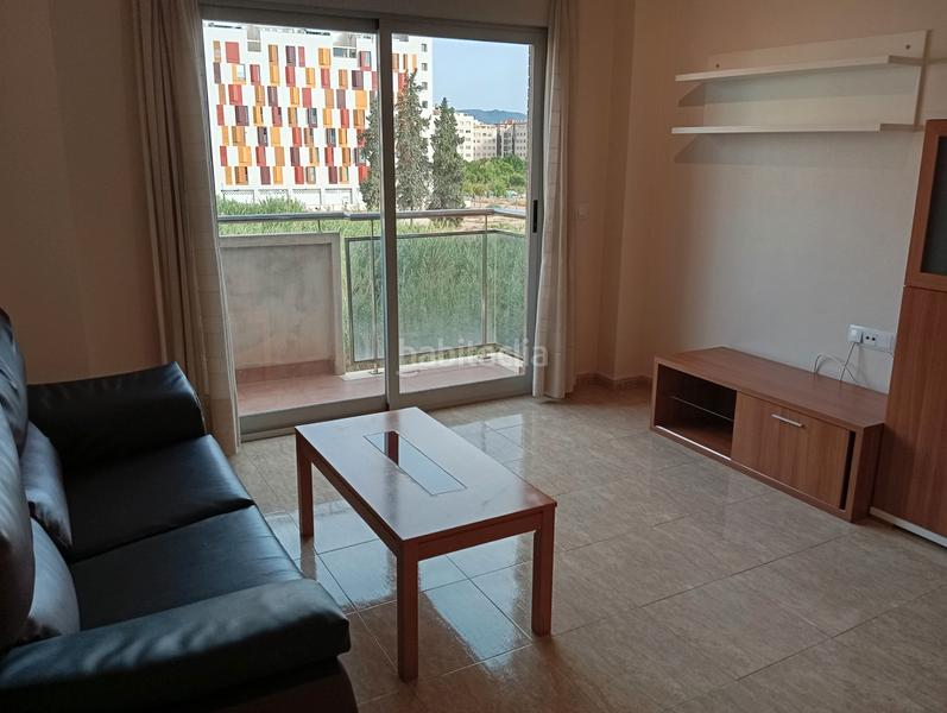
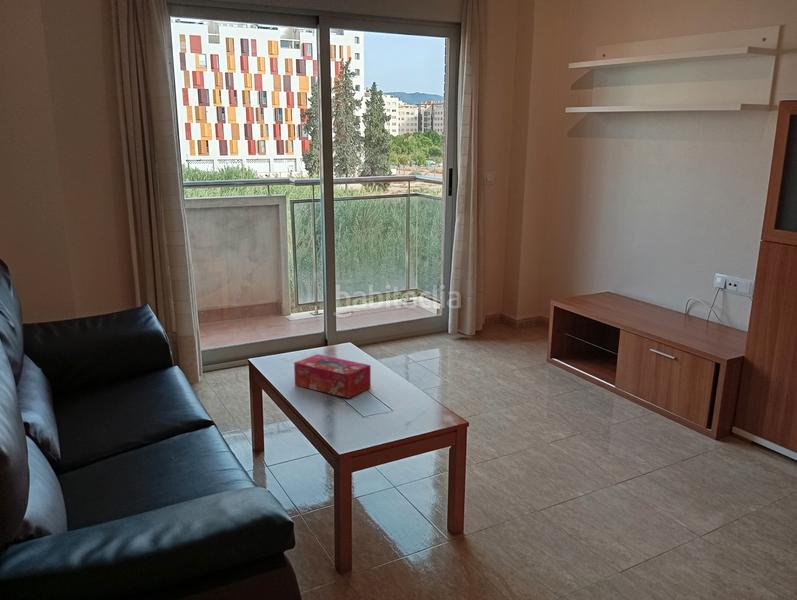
+ tissue box [293,353,372,399]
